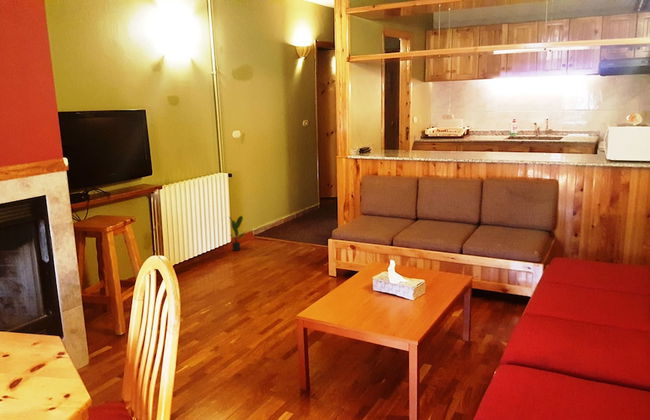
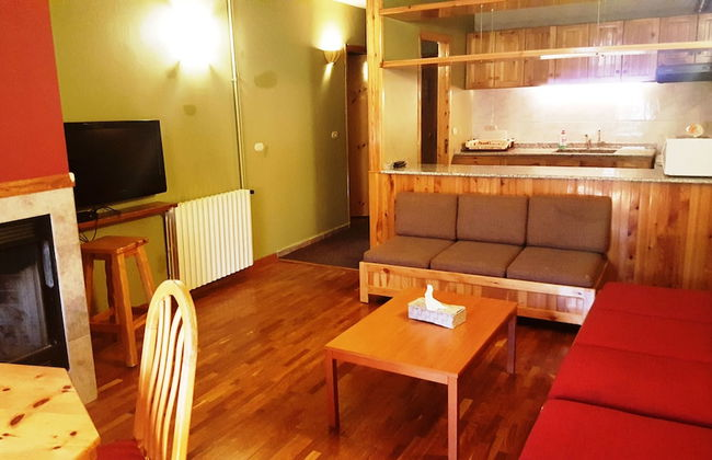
- potted plant [229,214,249,252]
